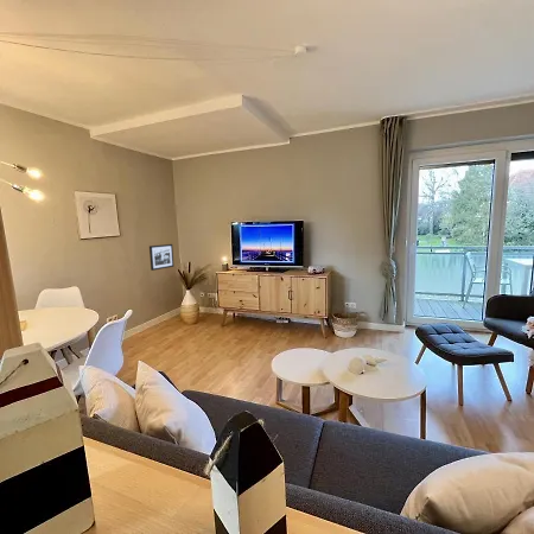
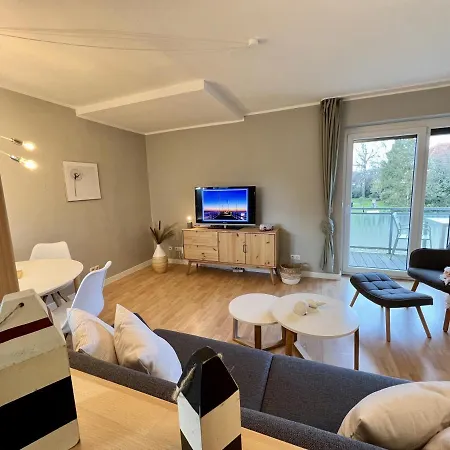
- picture frame [148,243,174,272]
